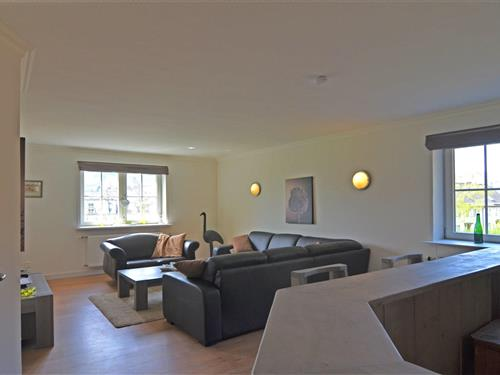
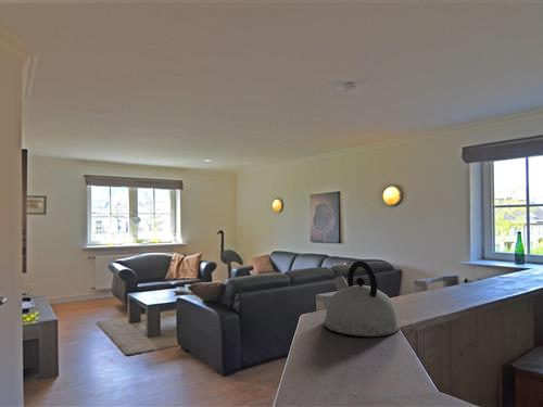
+ kettle [323,259,401,338]
